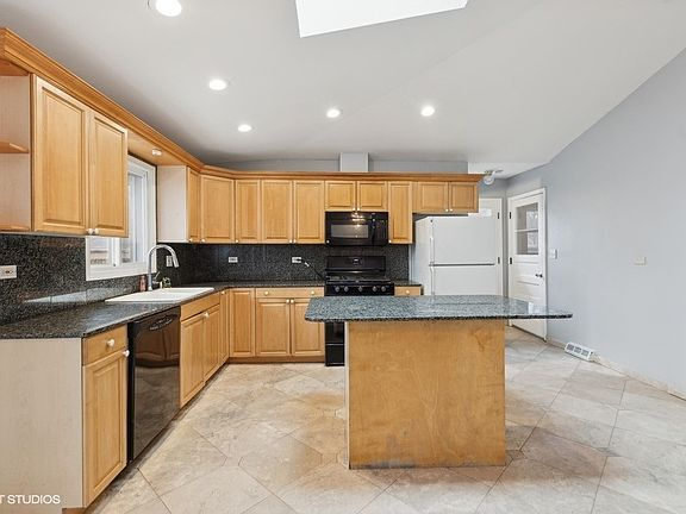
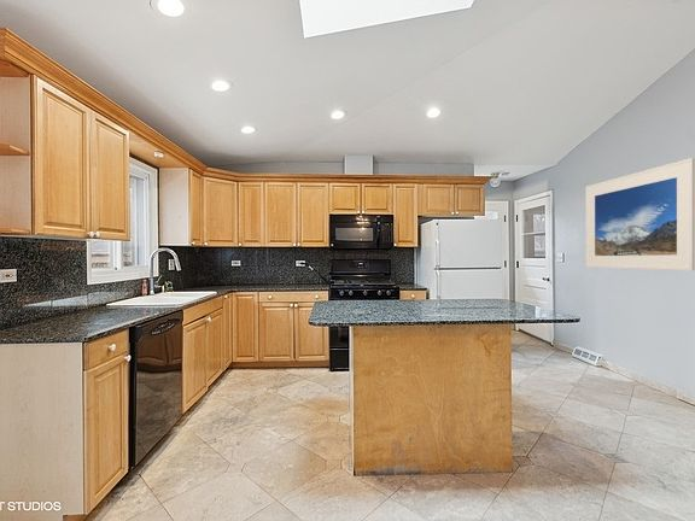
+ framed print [584,157,695,271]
